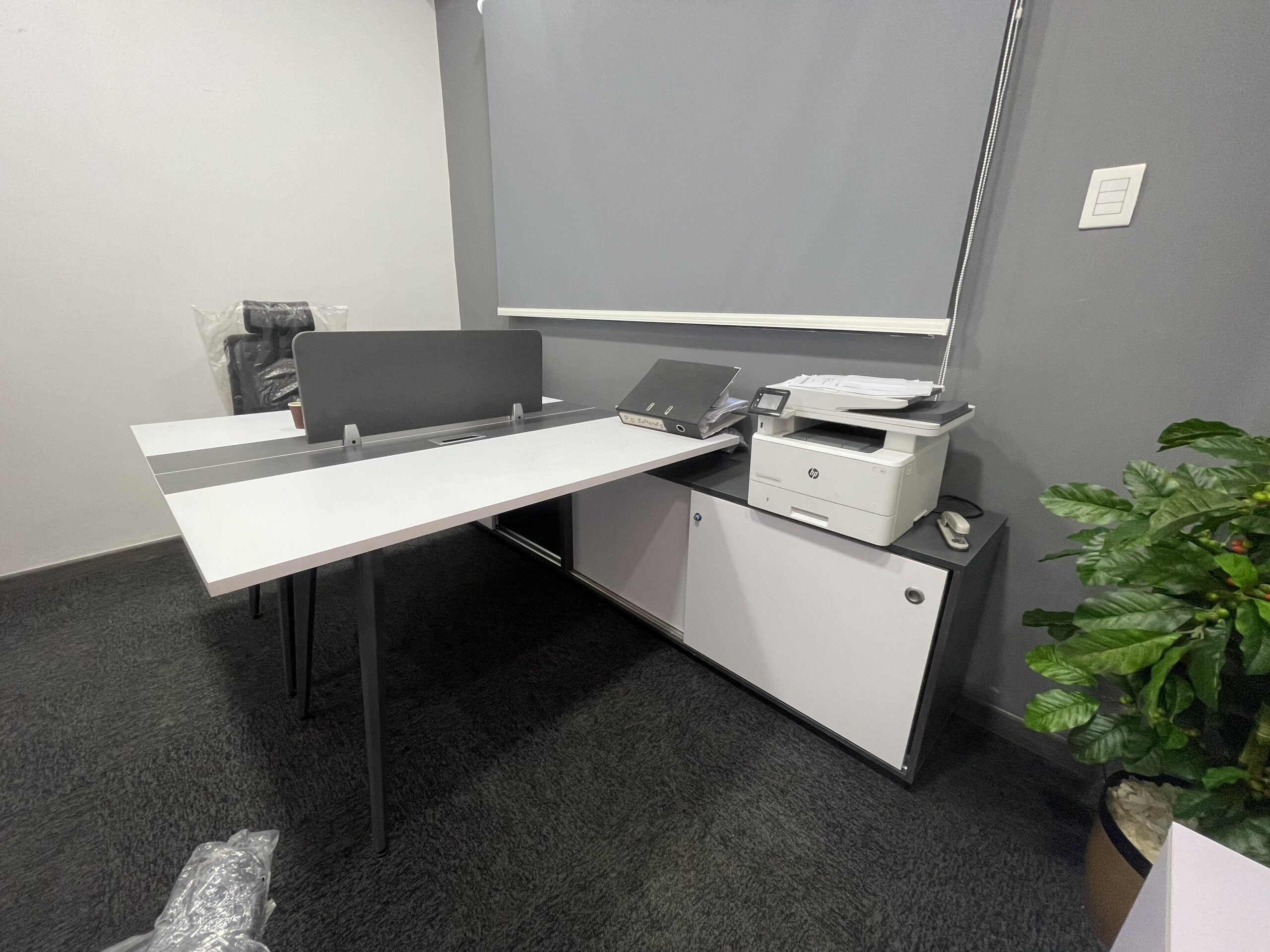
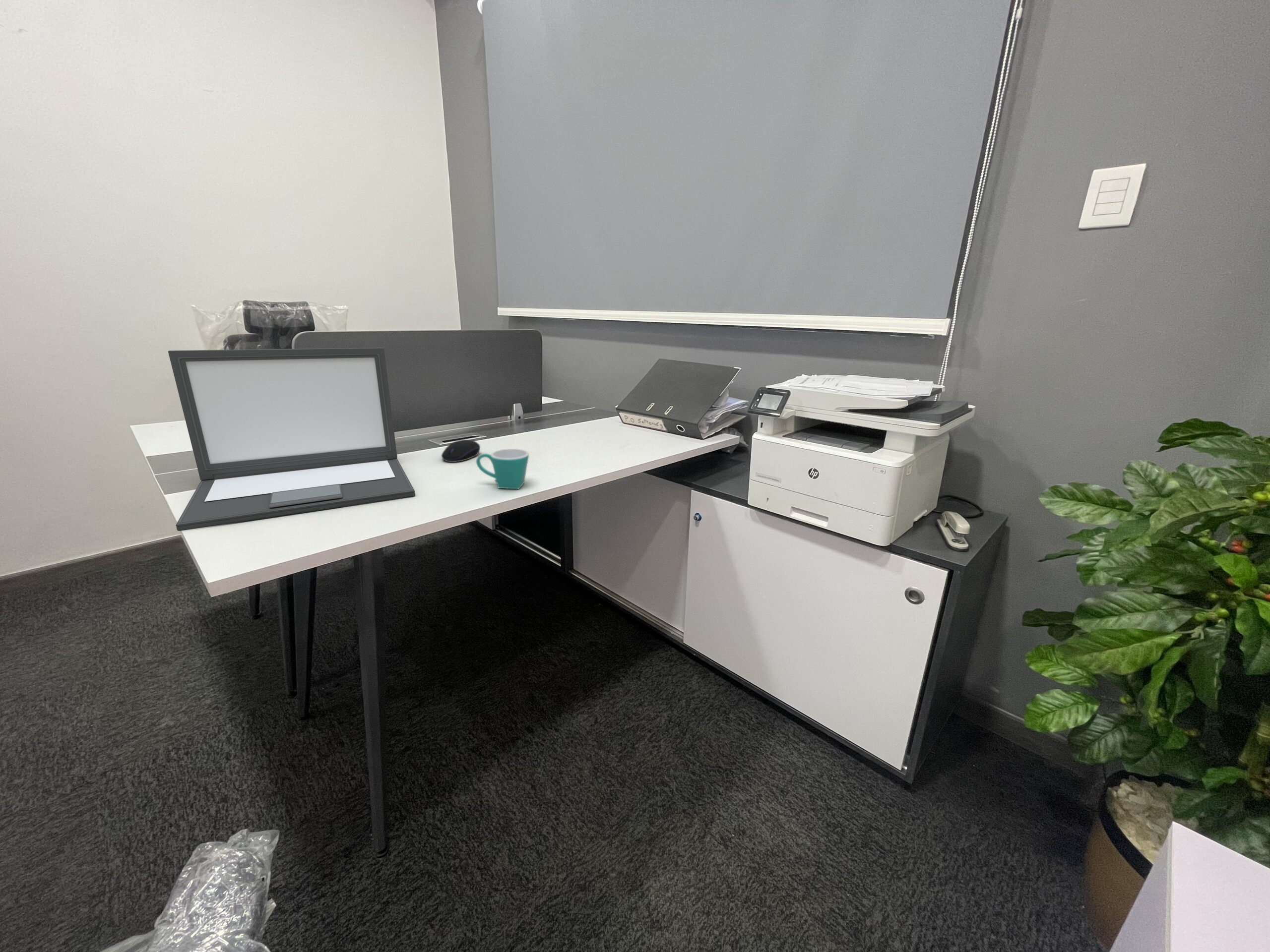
+ computer mouse [441,439,481,463]
+ laptop [168,347,416,532]
+ mug [476,448,529,489]
